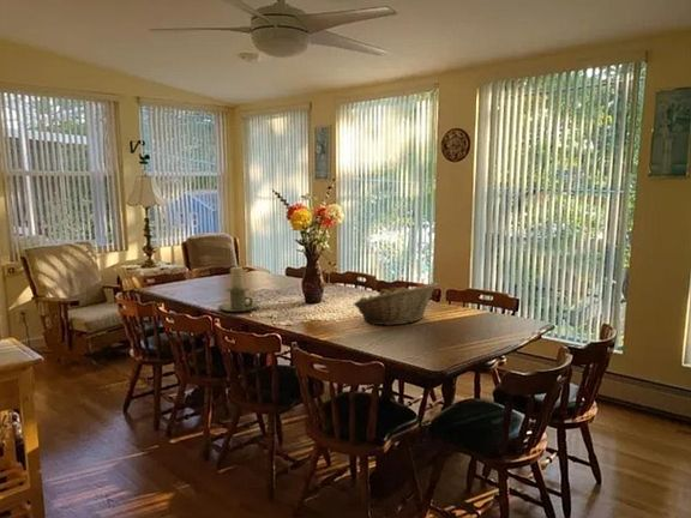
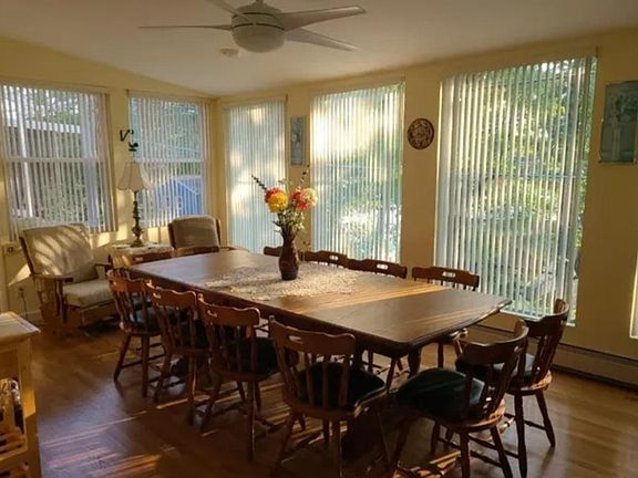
- candle holder [217,266,259,313]
- fruit basket [353,281,439,326]
